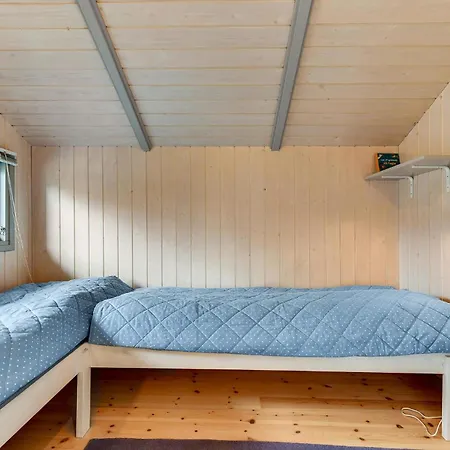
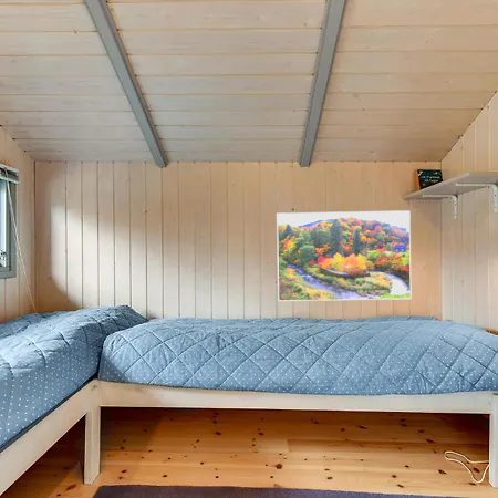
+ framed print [276,209,413,302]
